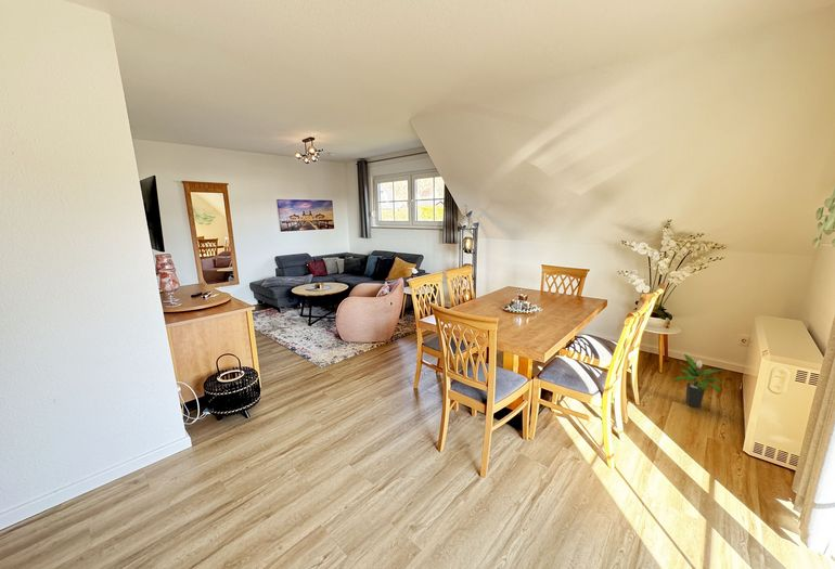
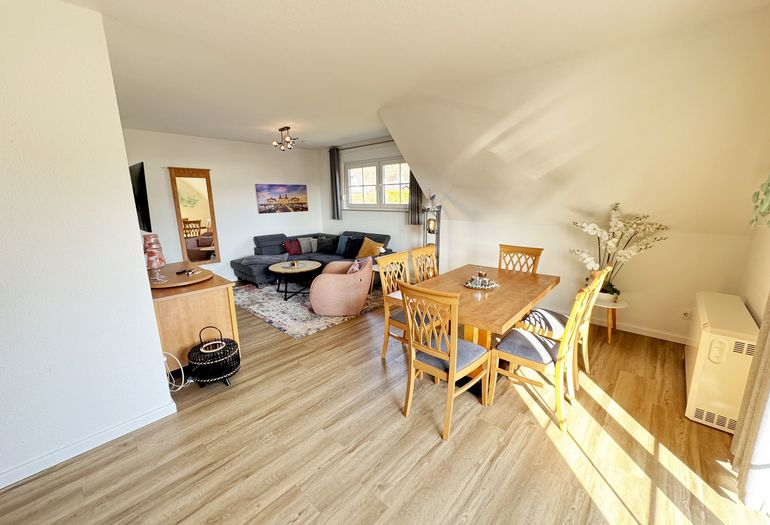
- potted plant [673,353,724,409]
